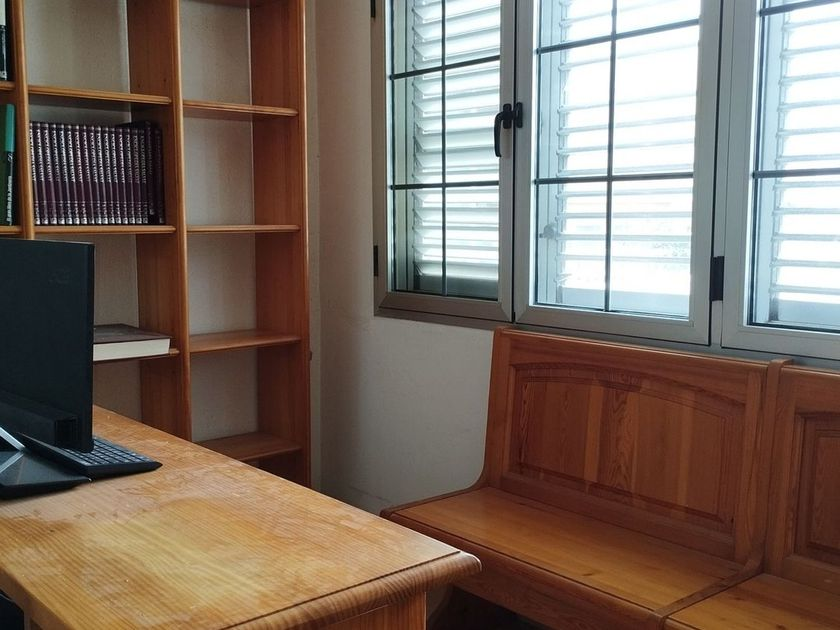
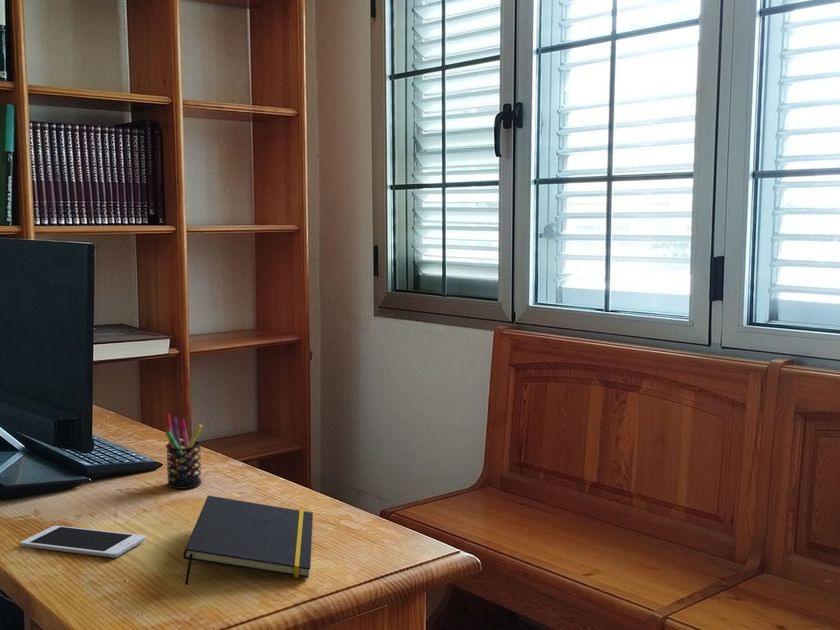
+ cell phone [19,525,146,559]
+ notepad [182,495,314,586]
+ pen holder [165,413,204,490]
